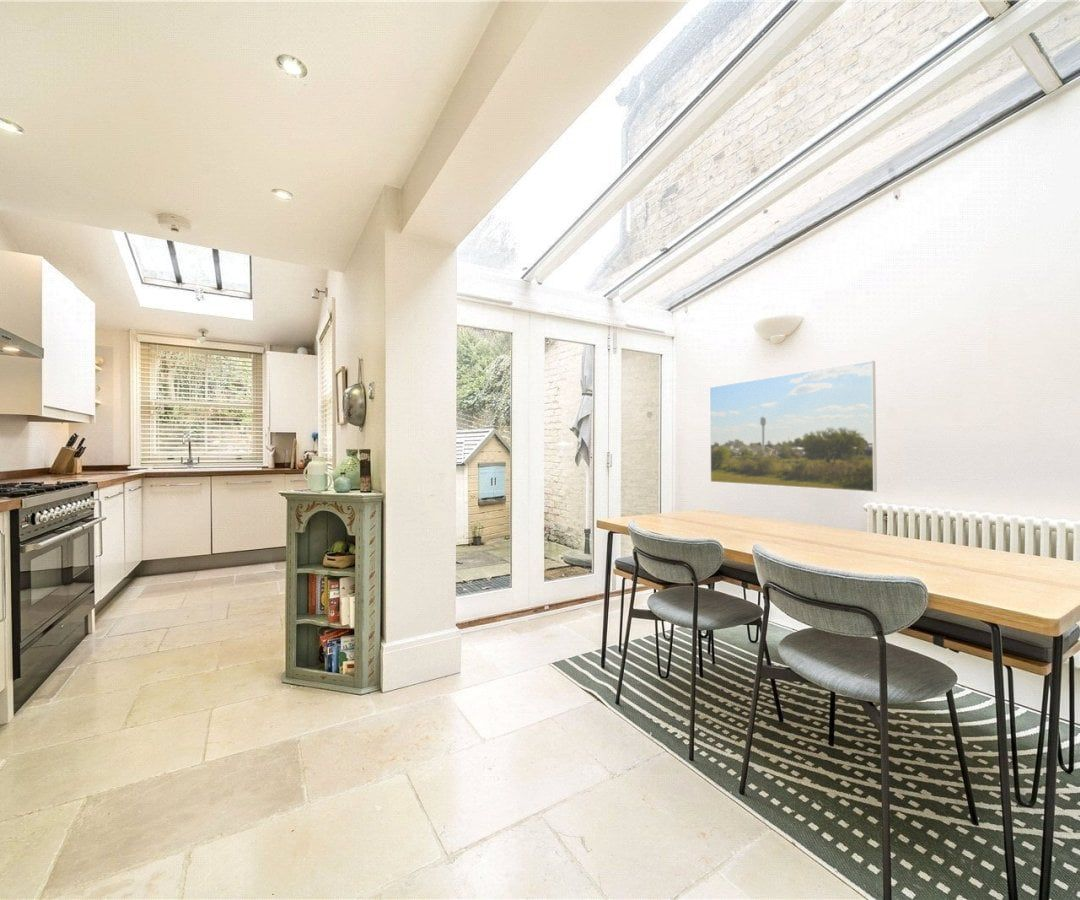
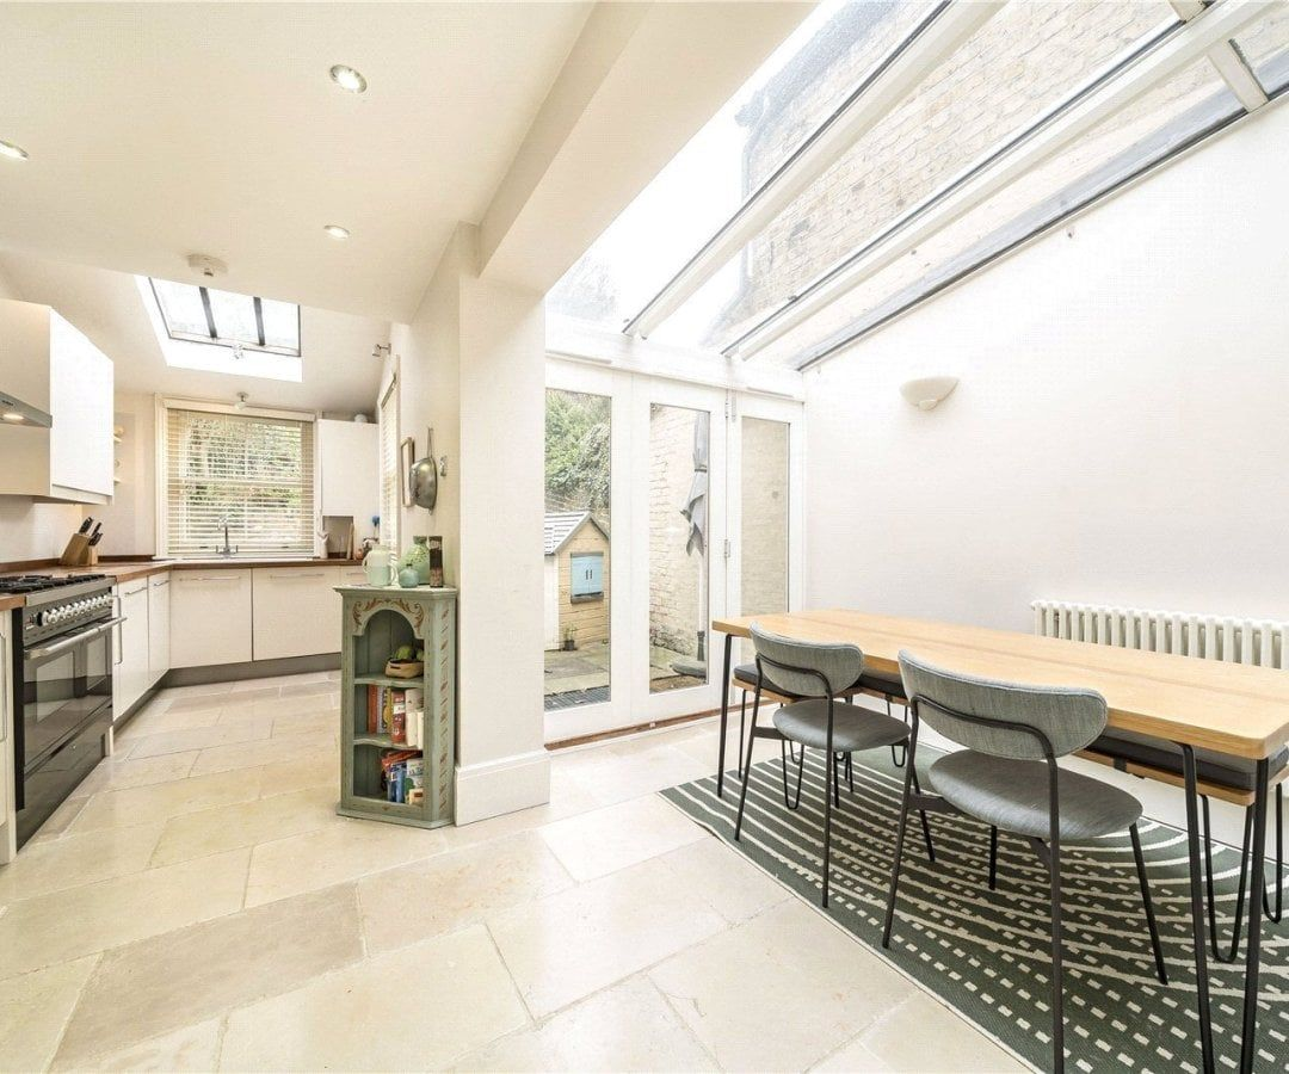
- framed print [709,360,878,493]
